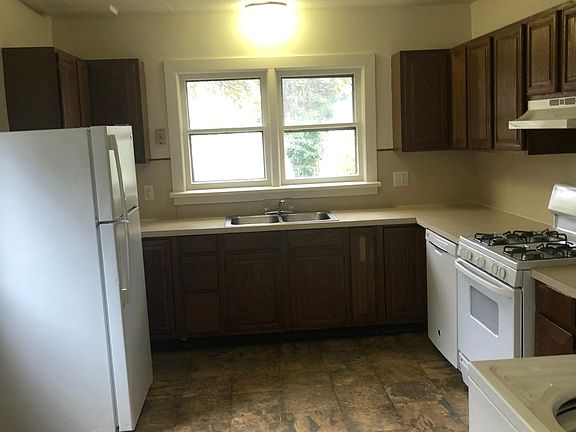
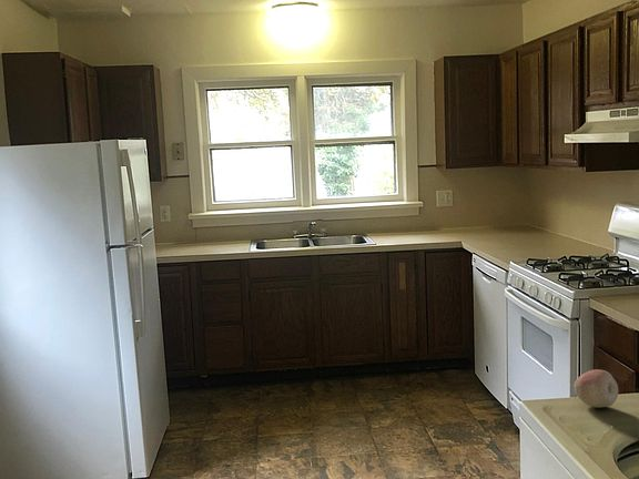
+ fruit [574,368,619,408]
